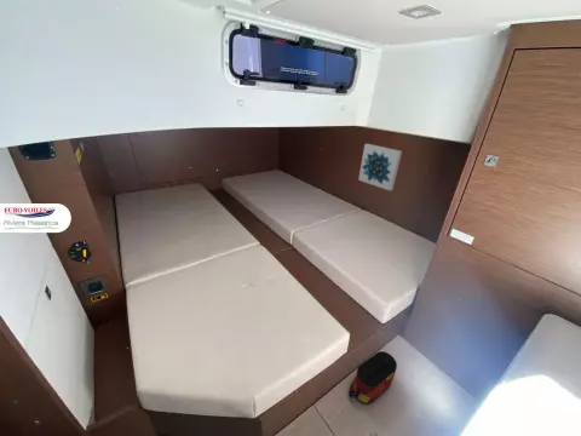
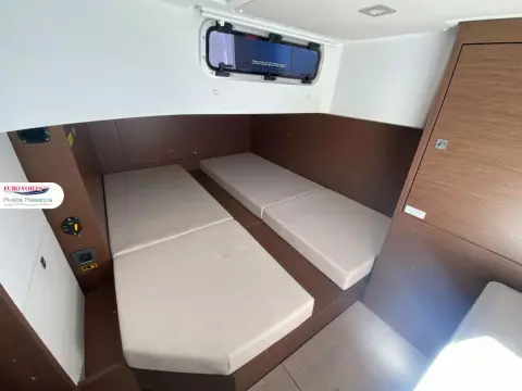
- bag [347,350,398,405]
- wall art [357,143,403,193]
